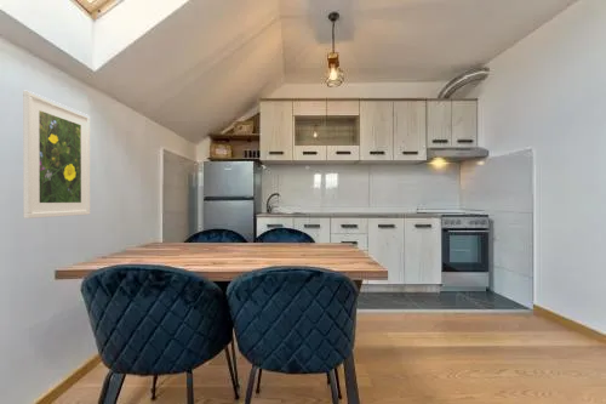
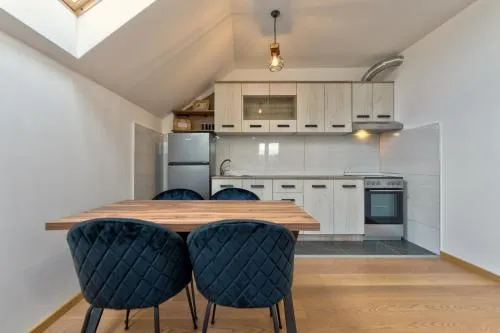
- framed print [22,90,91,220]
